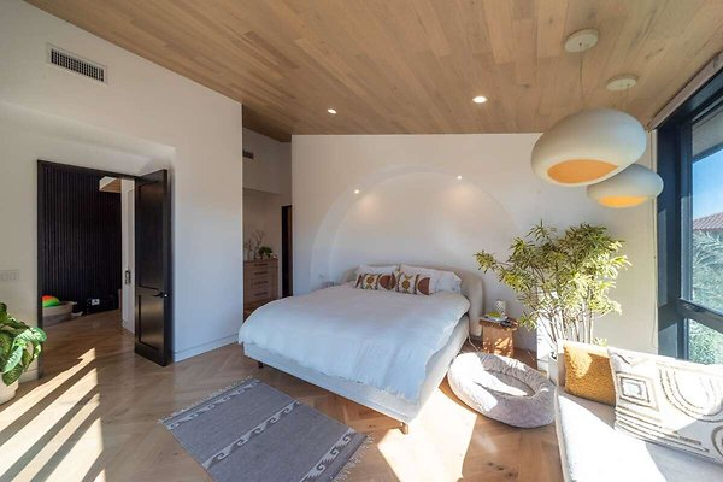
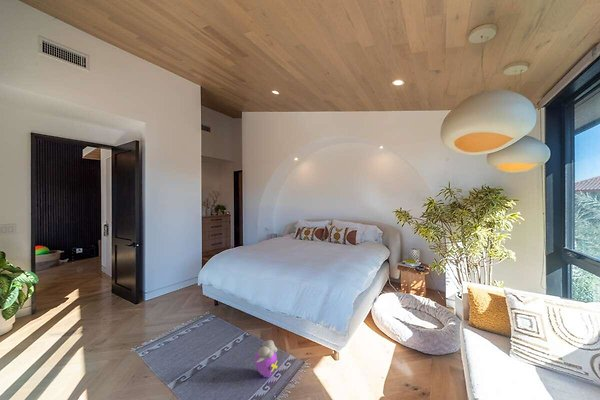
+ plush toy [254,339,279,378]
